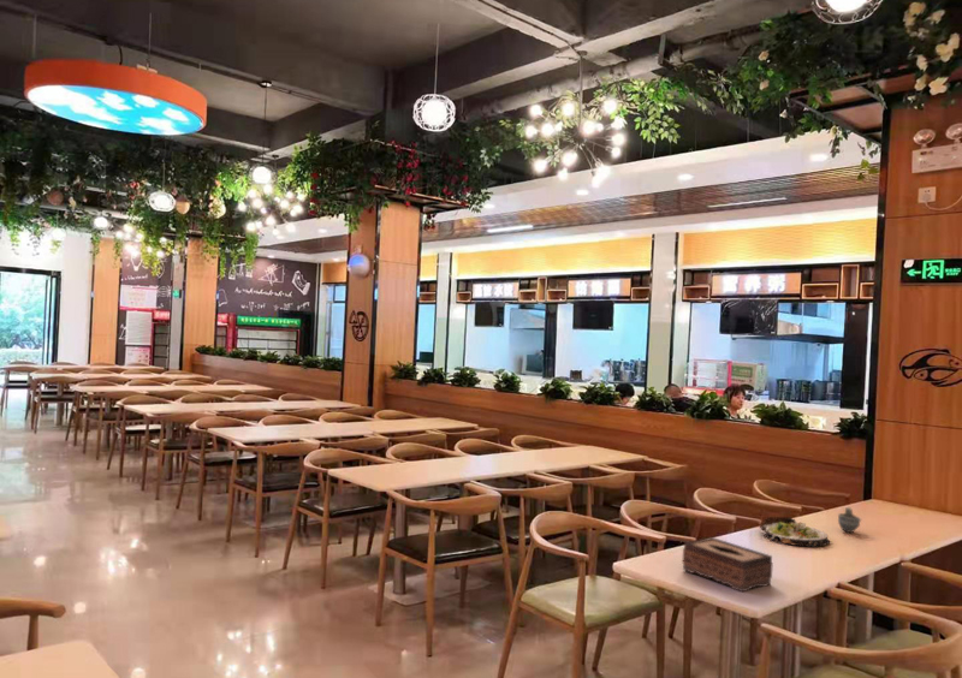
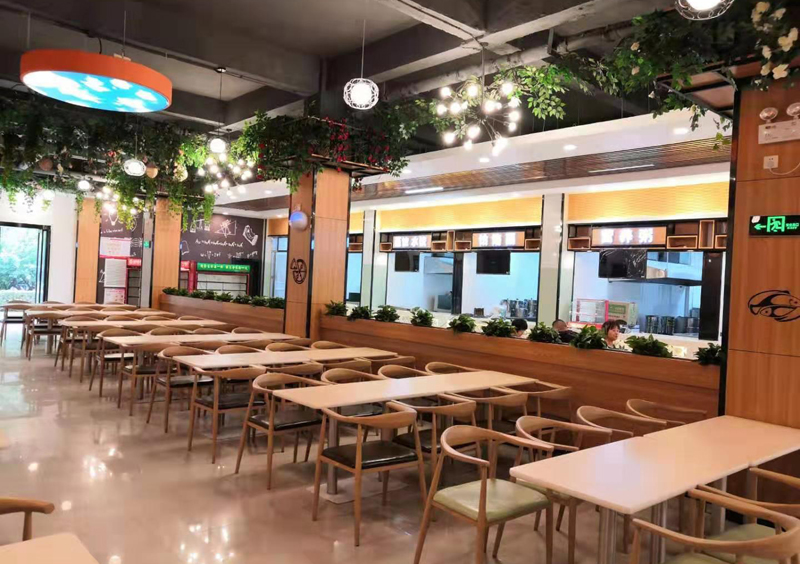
- cup [837,506,862,534]
- salad plate [758,516,831,548]
- tissue box [681,536,774,593]
